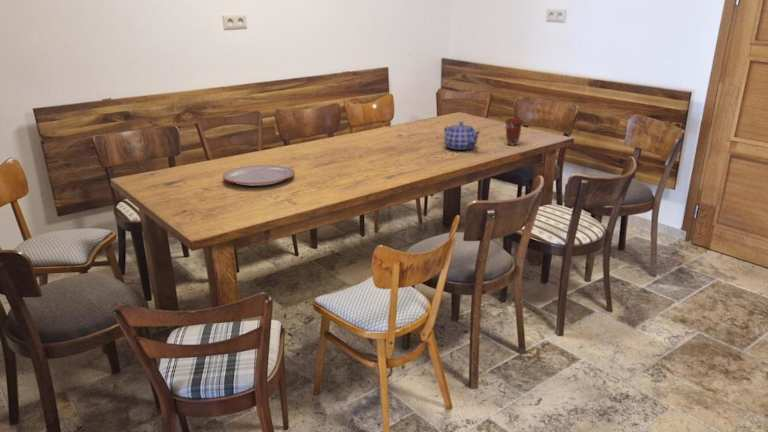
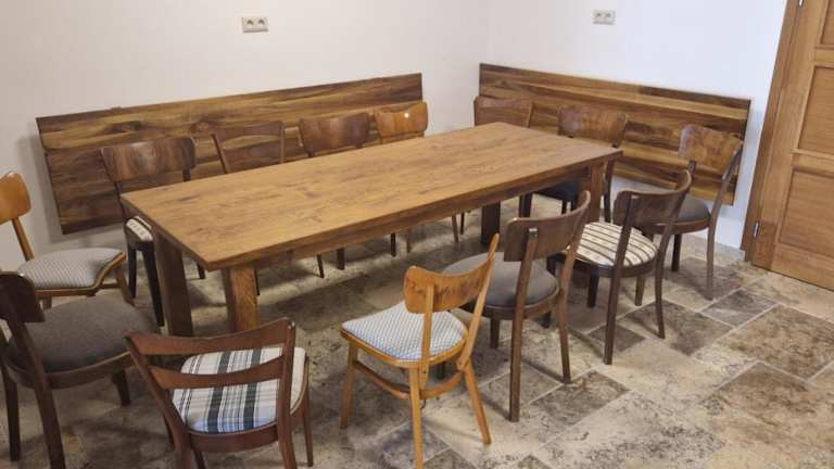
- plate [222,164,295,187]
- teapot [443,121,482,151]
- coffee cup [504,117,524,146]
